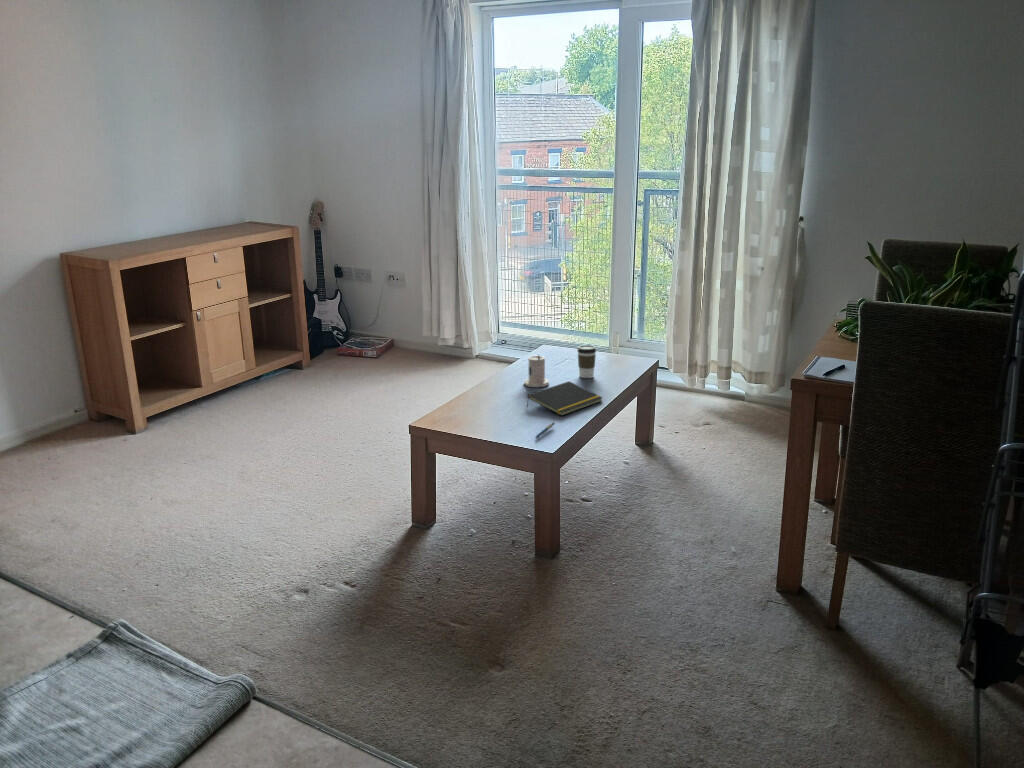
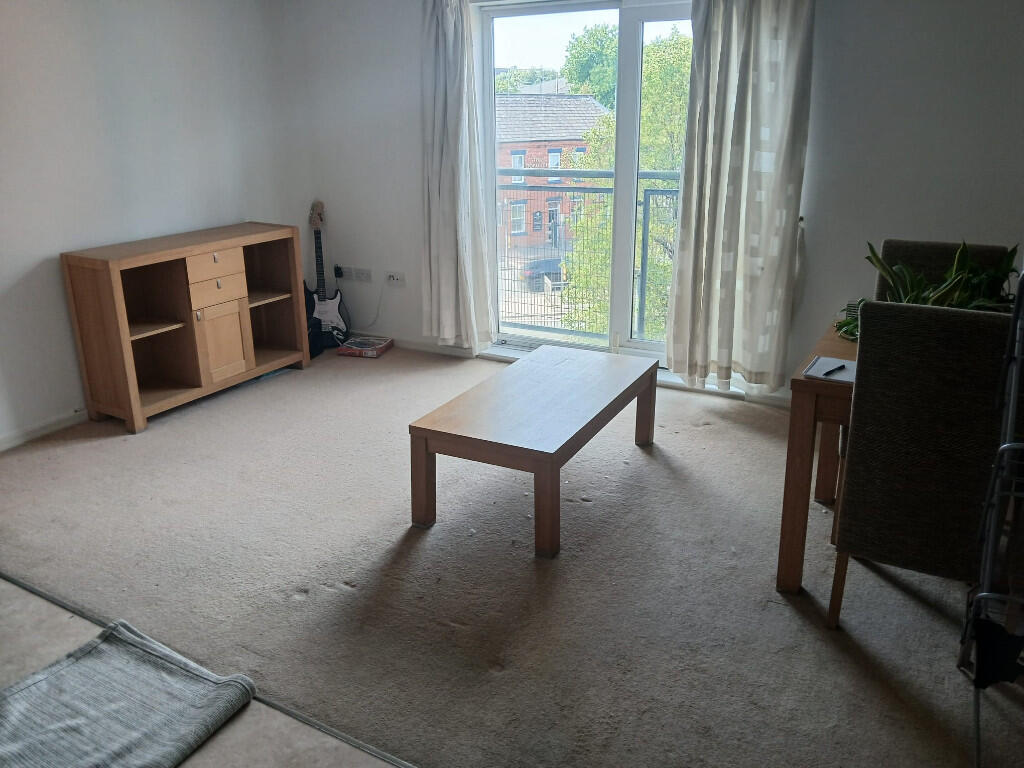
- candle [523,354,550,388]
- pen [534,421,556,439]
- notepad [526,380,604,417]
- coffee cup [576,344,597,379]
